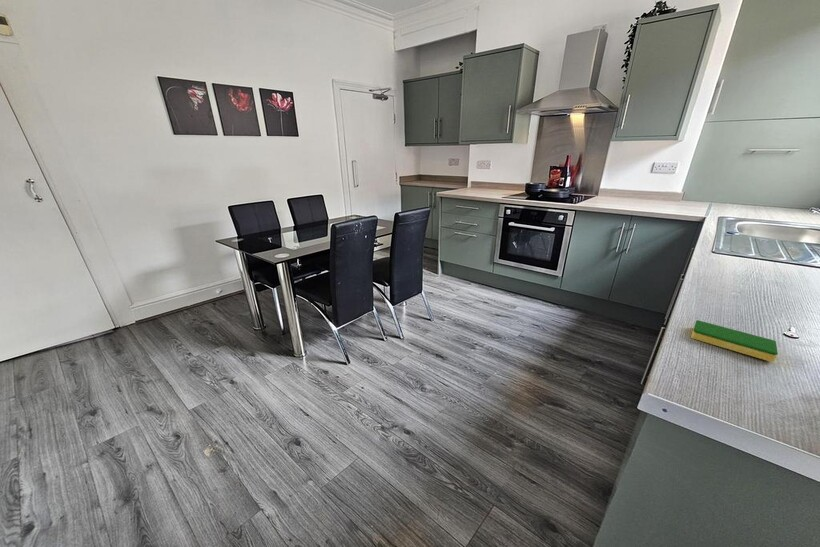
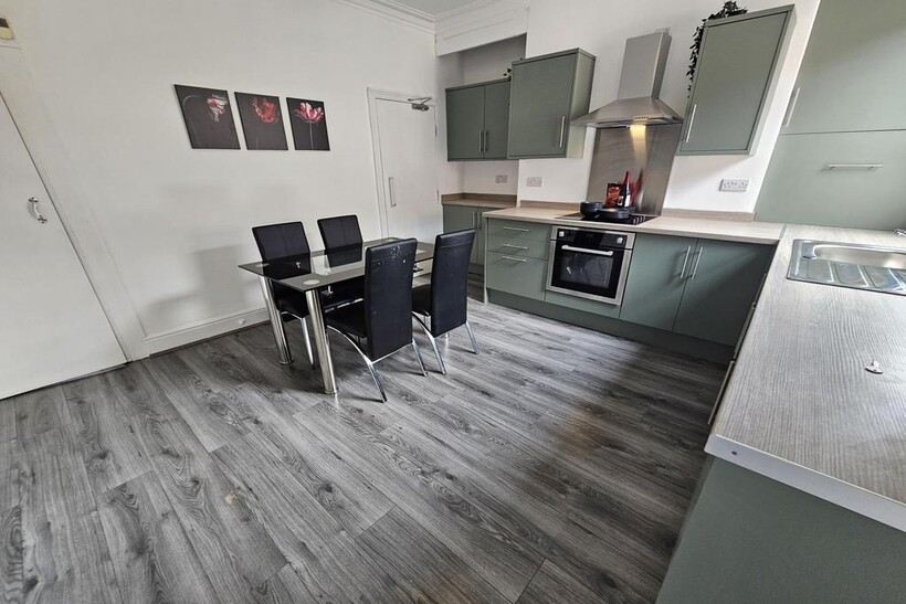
- dish sponge [690,319,779,363]
